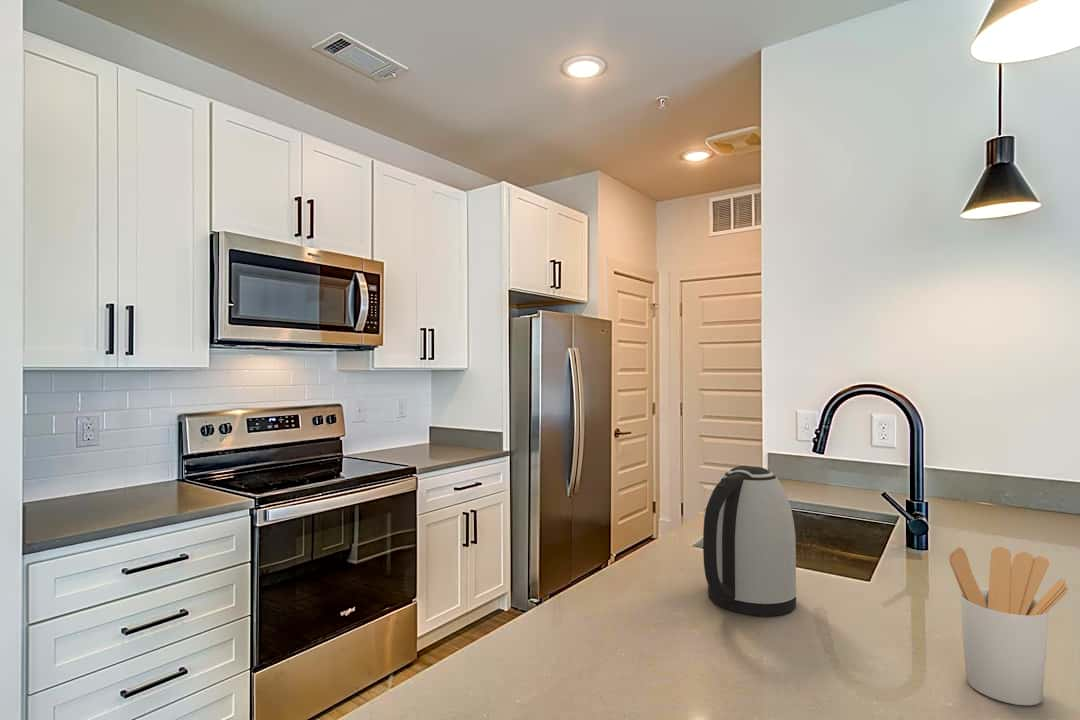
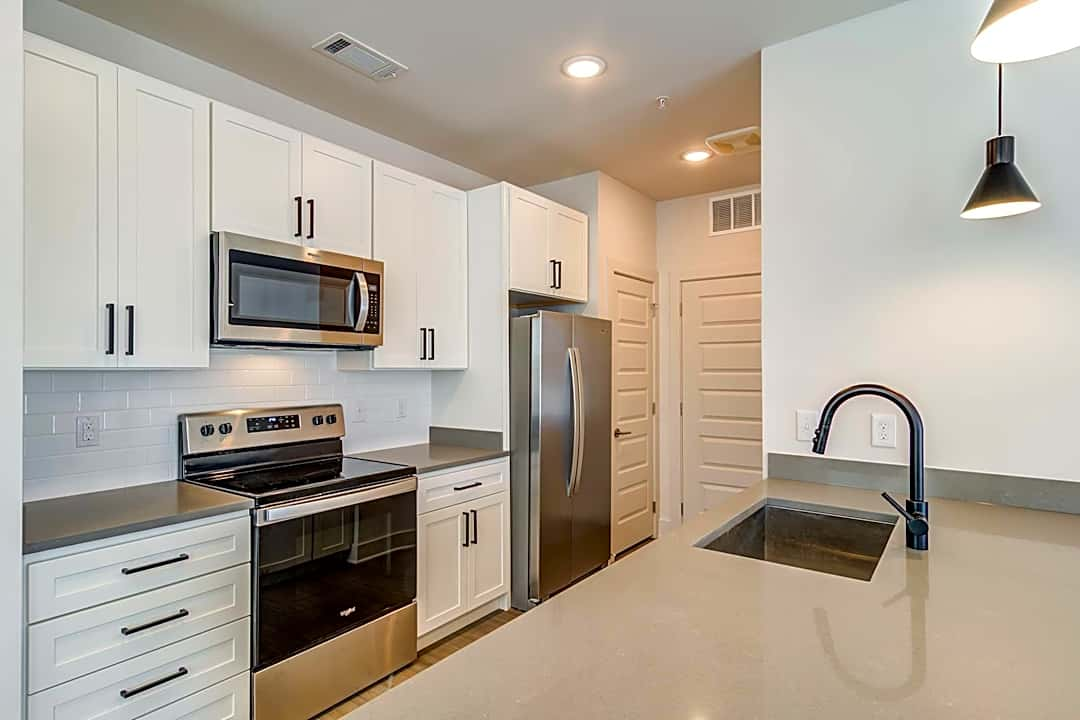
- kettle [702,465,798,617]
- utensil holder [948,546,1069,706]
